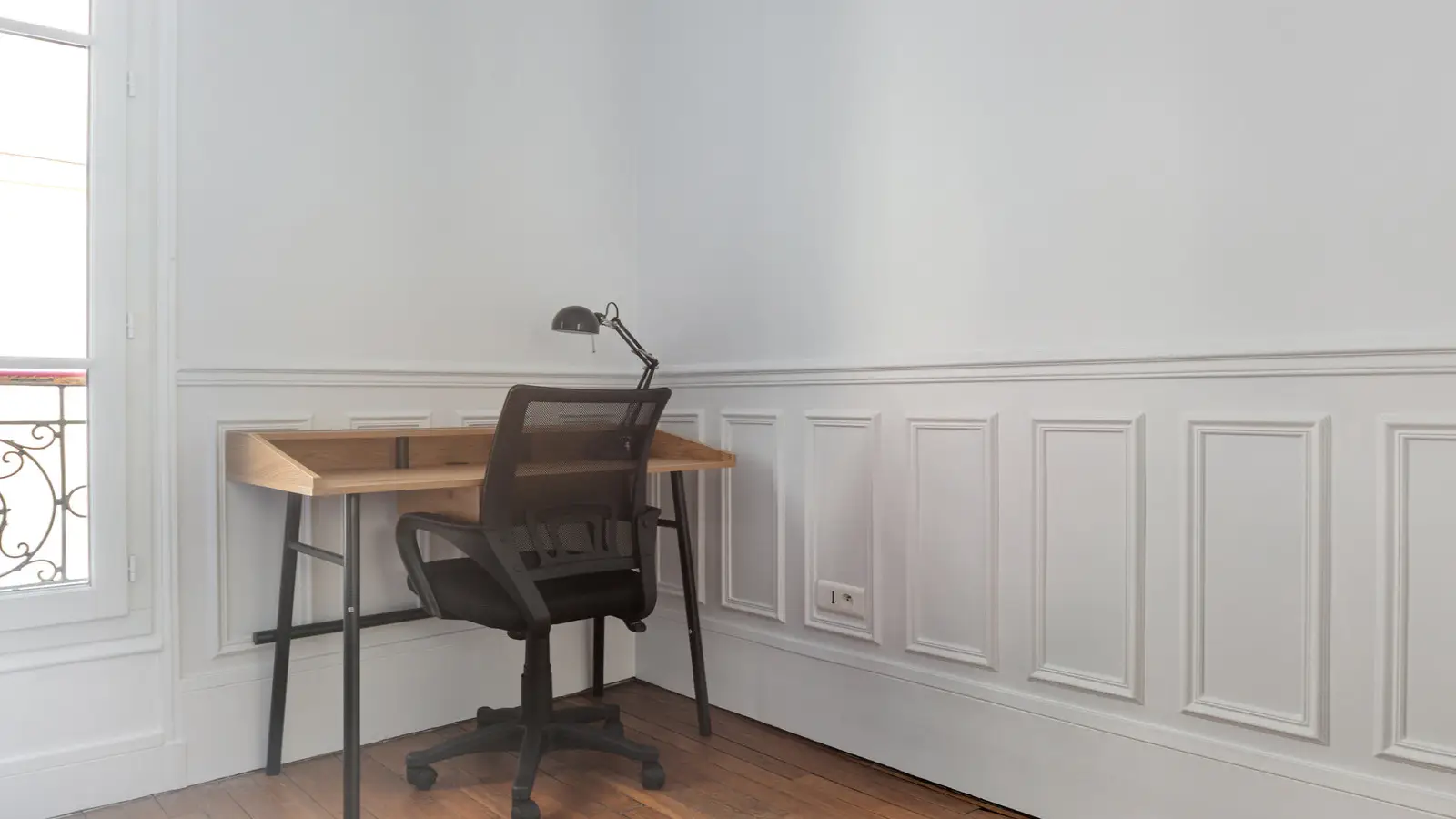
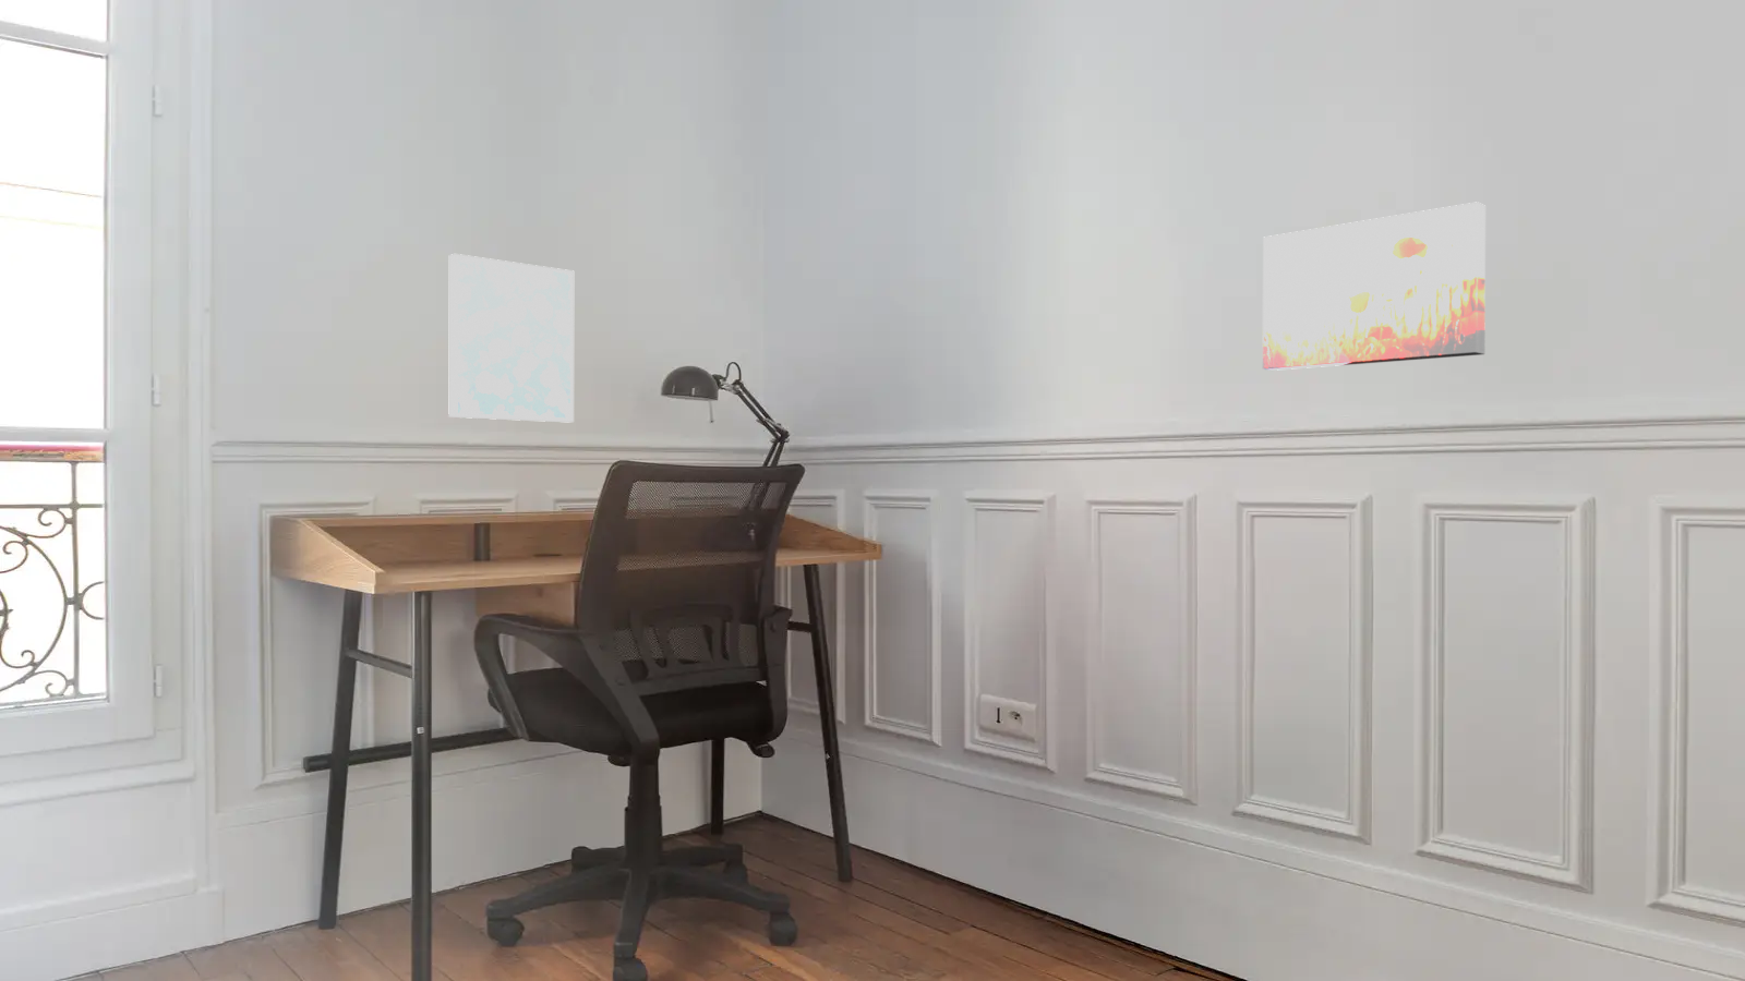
+ wall art [1262,200,1486,371]
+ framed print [447,253,575,423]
